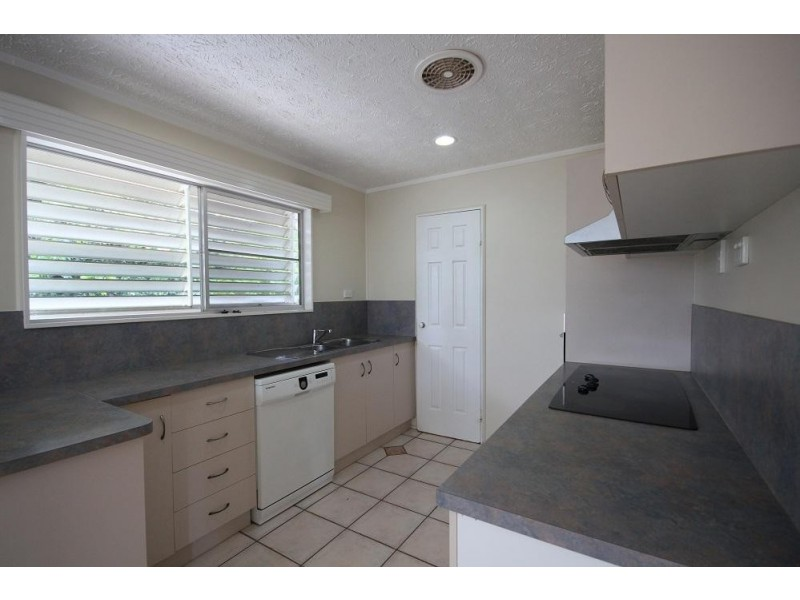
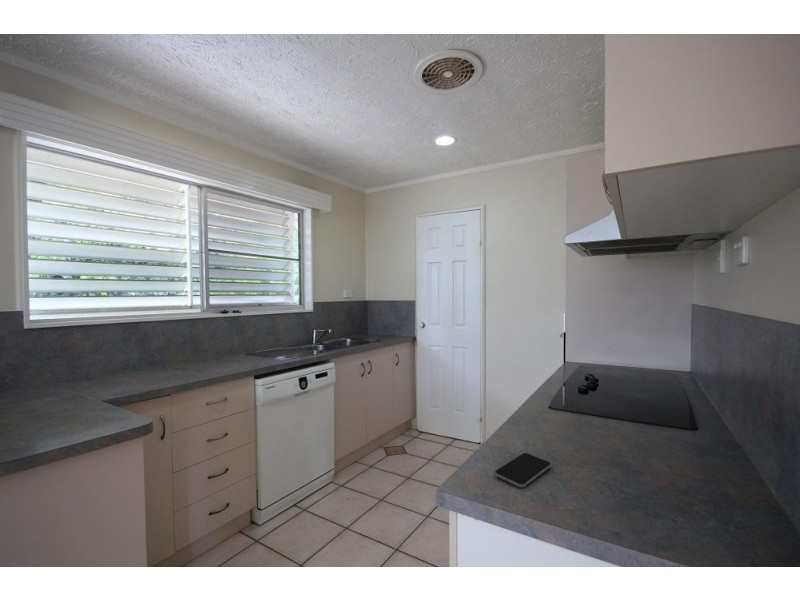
+ smartphone [493,452,552,488]
